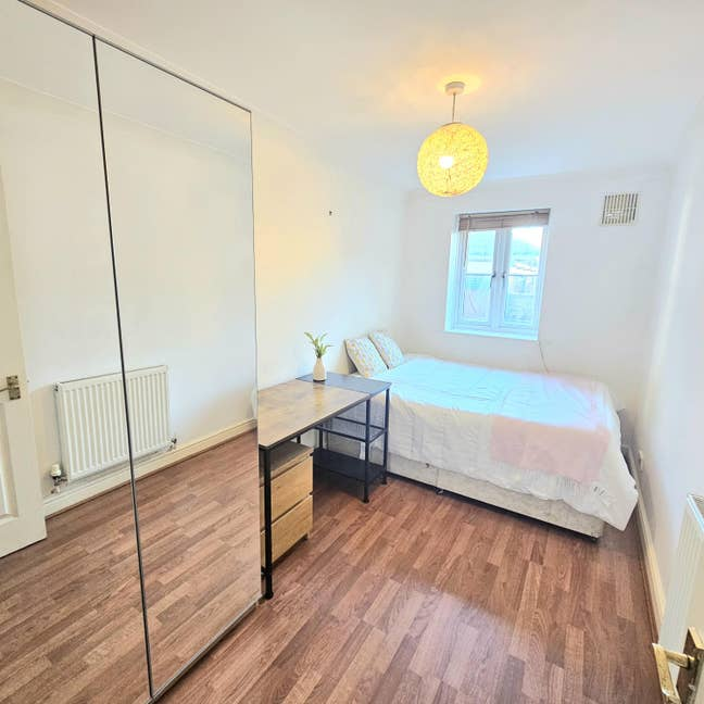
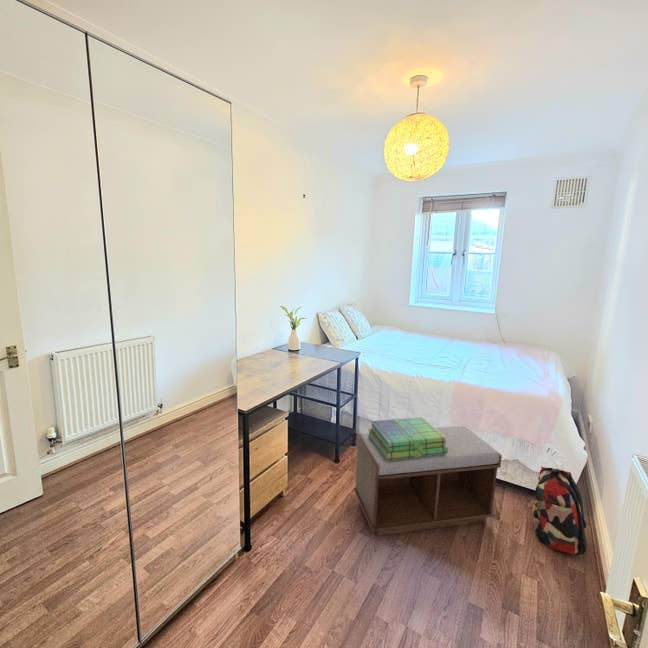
+ backpack [532,466,588,557]
+ stack of books [367,416,448,461]
+ bench [353,425,503,537]
